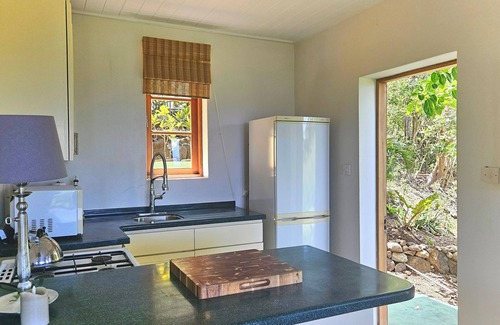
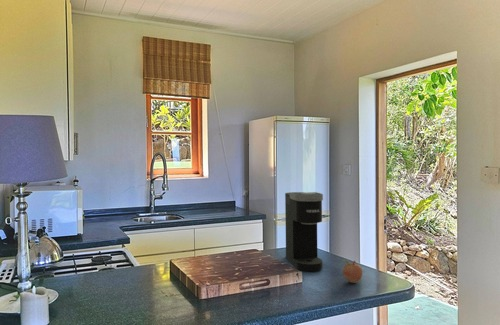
+ coffee maker [284,191,324,272]
+ fruit [342,259,364,284]
